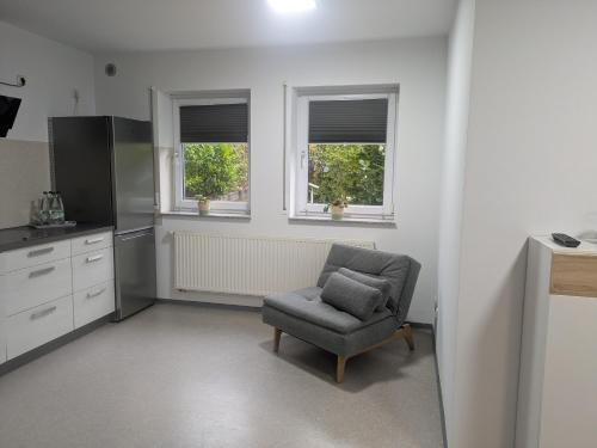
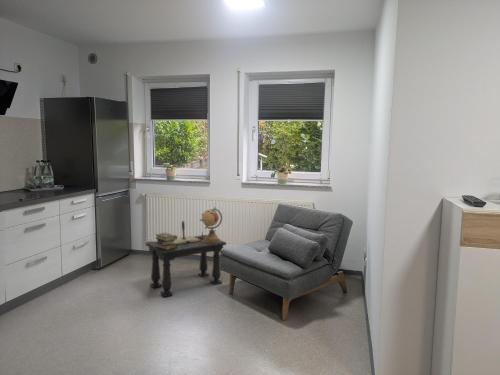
+ side table [145,206,227,298]
